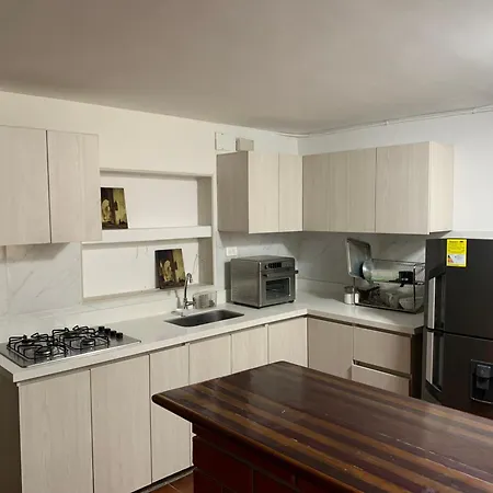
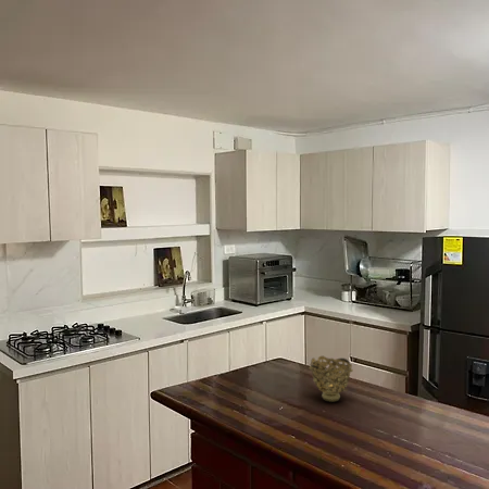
+ decorative bowl [309,355,354,403]
